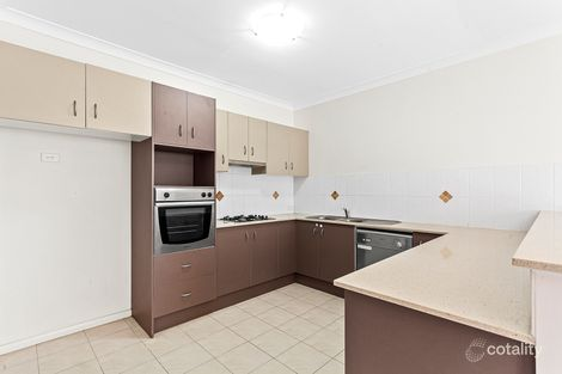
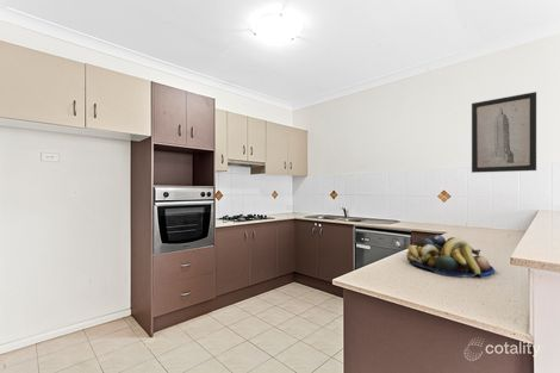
+ wall art [471,91,537,174]
+ fruit bowl [405,234,496,279]
